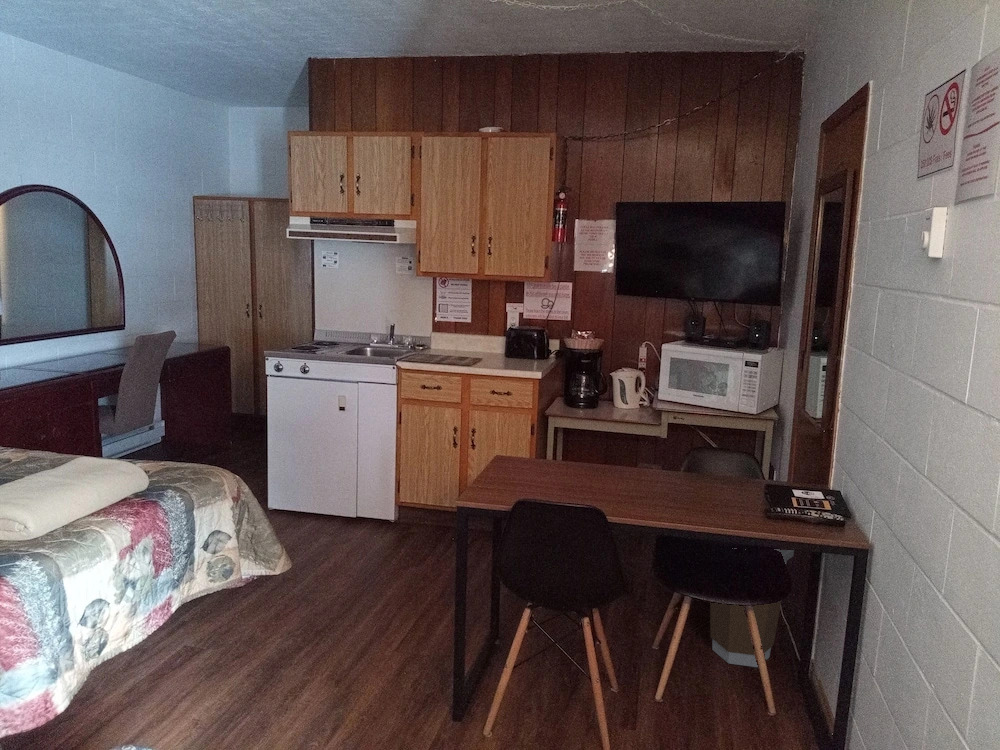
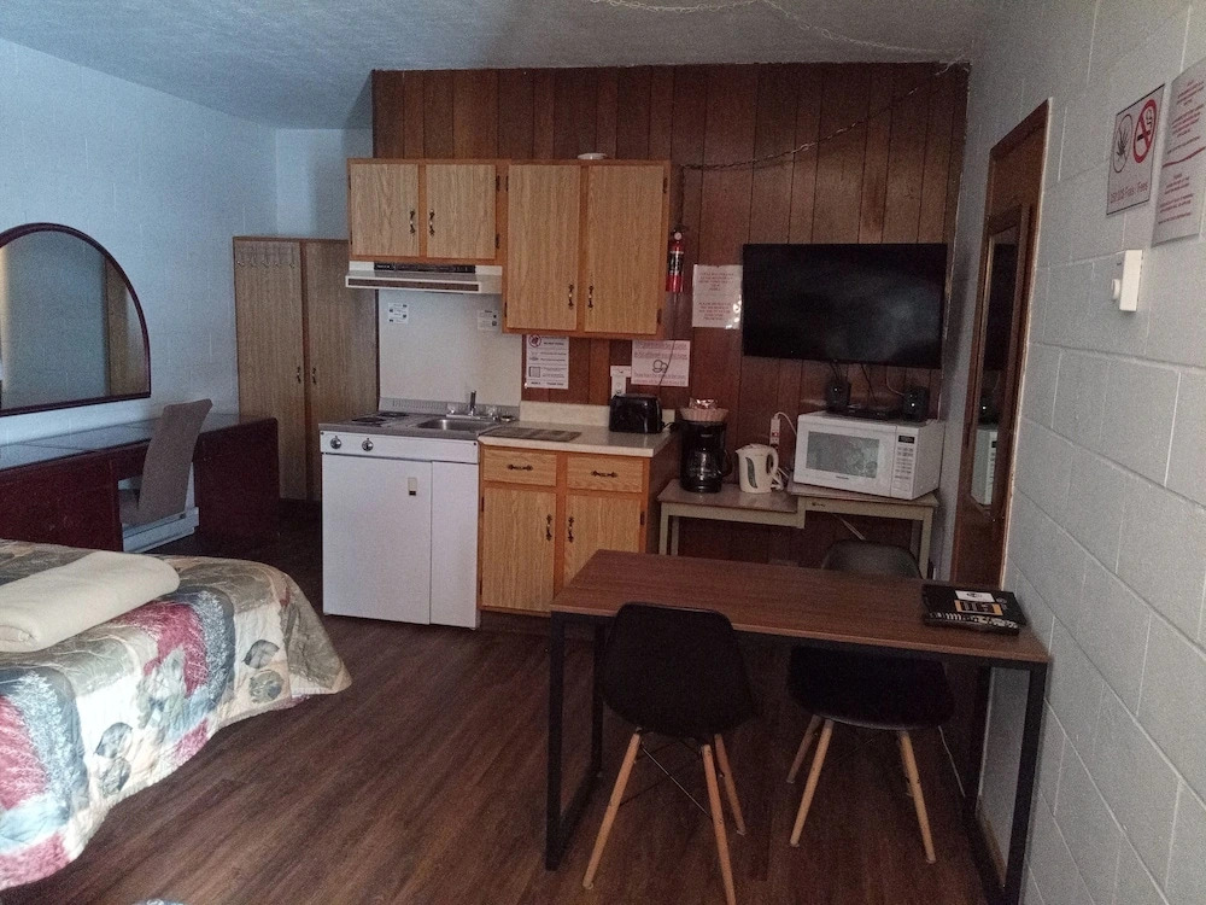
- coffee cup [709,548,795,668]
